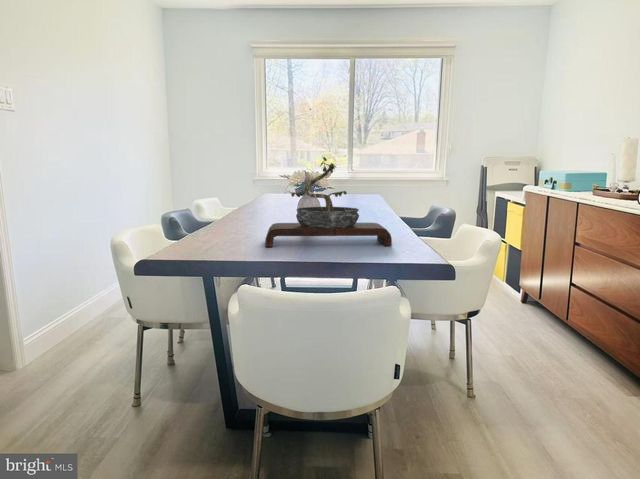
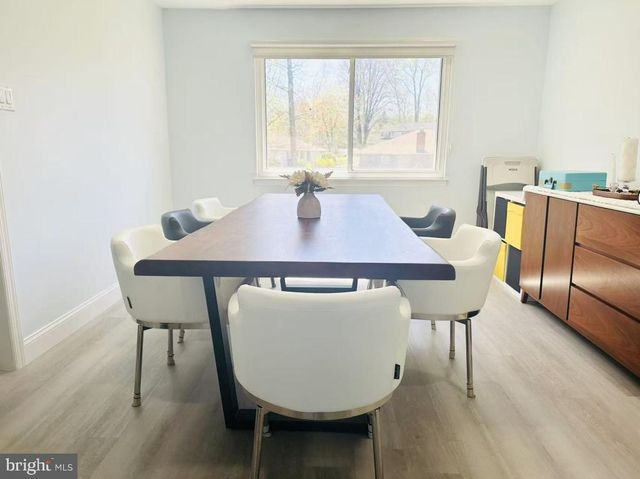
- bonsai tree [264,156,393,248]
